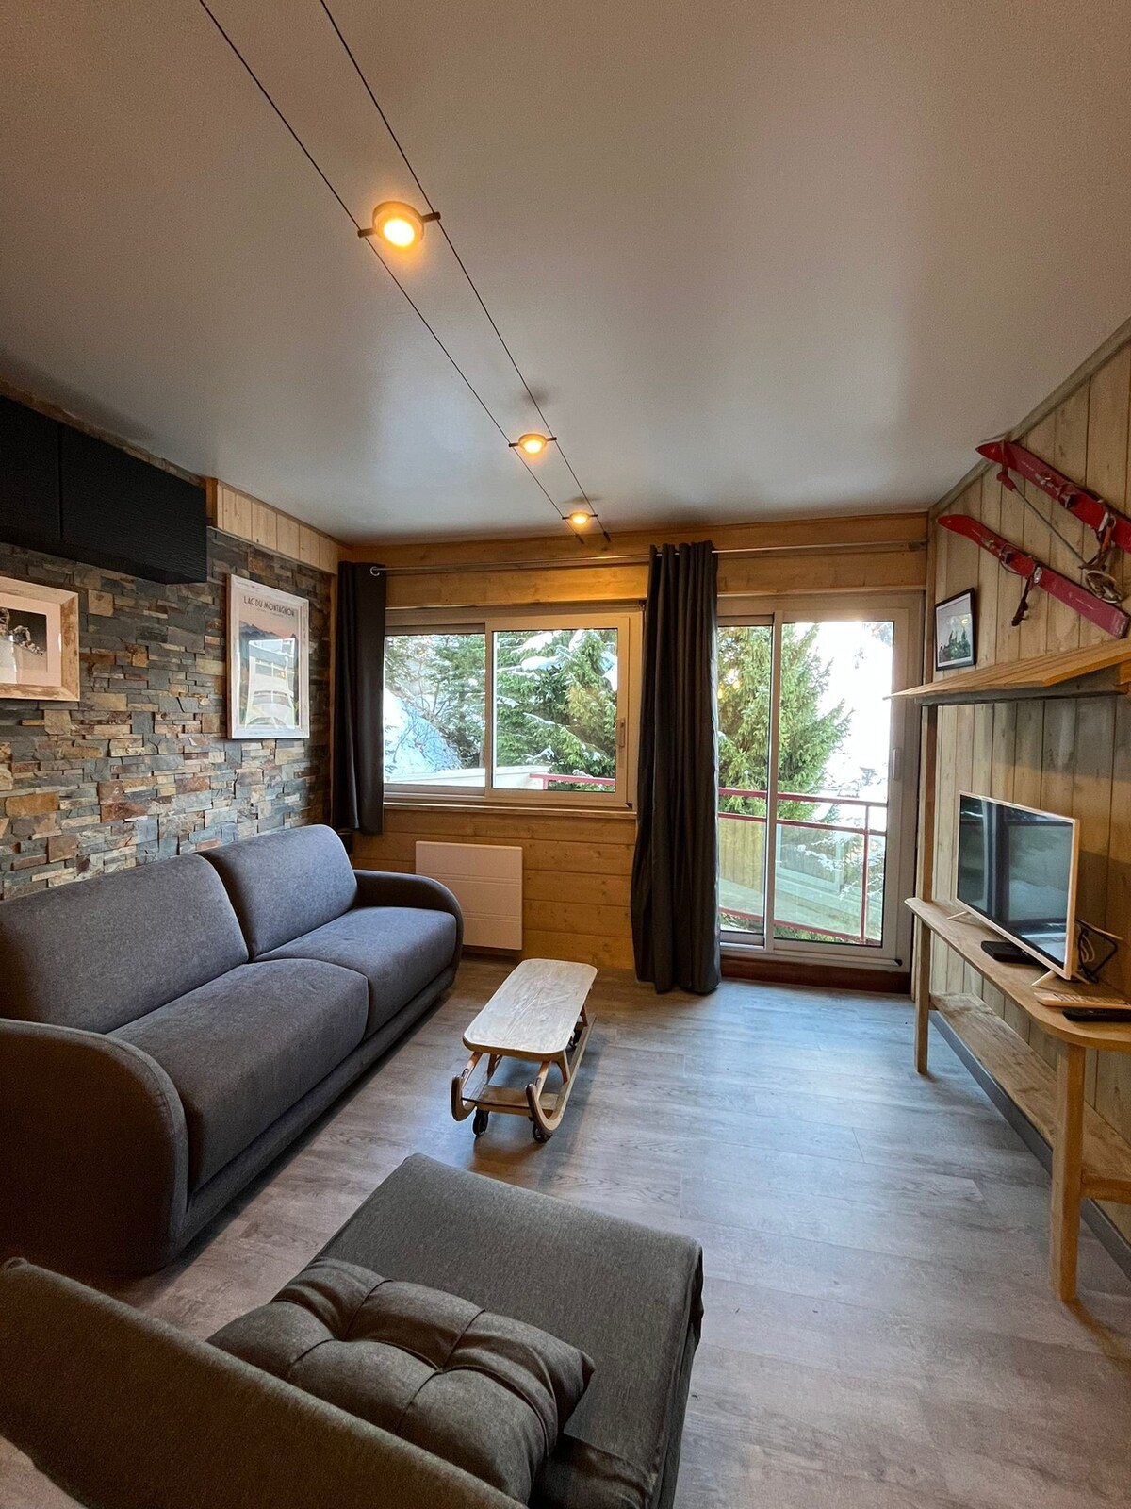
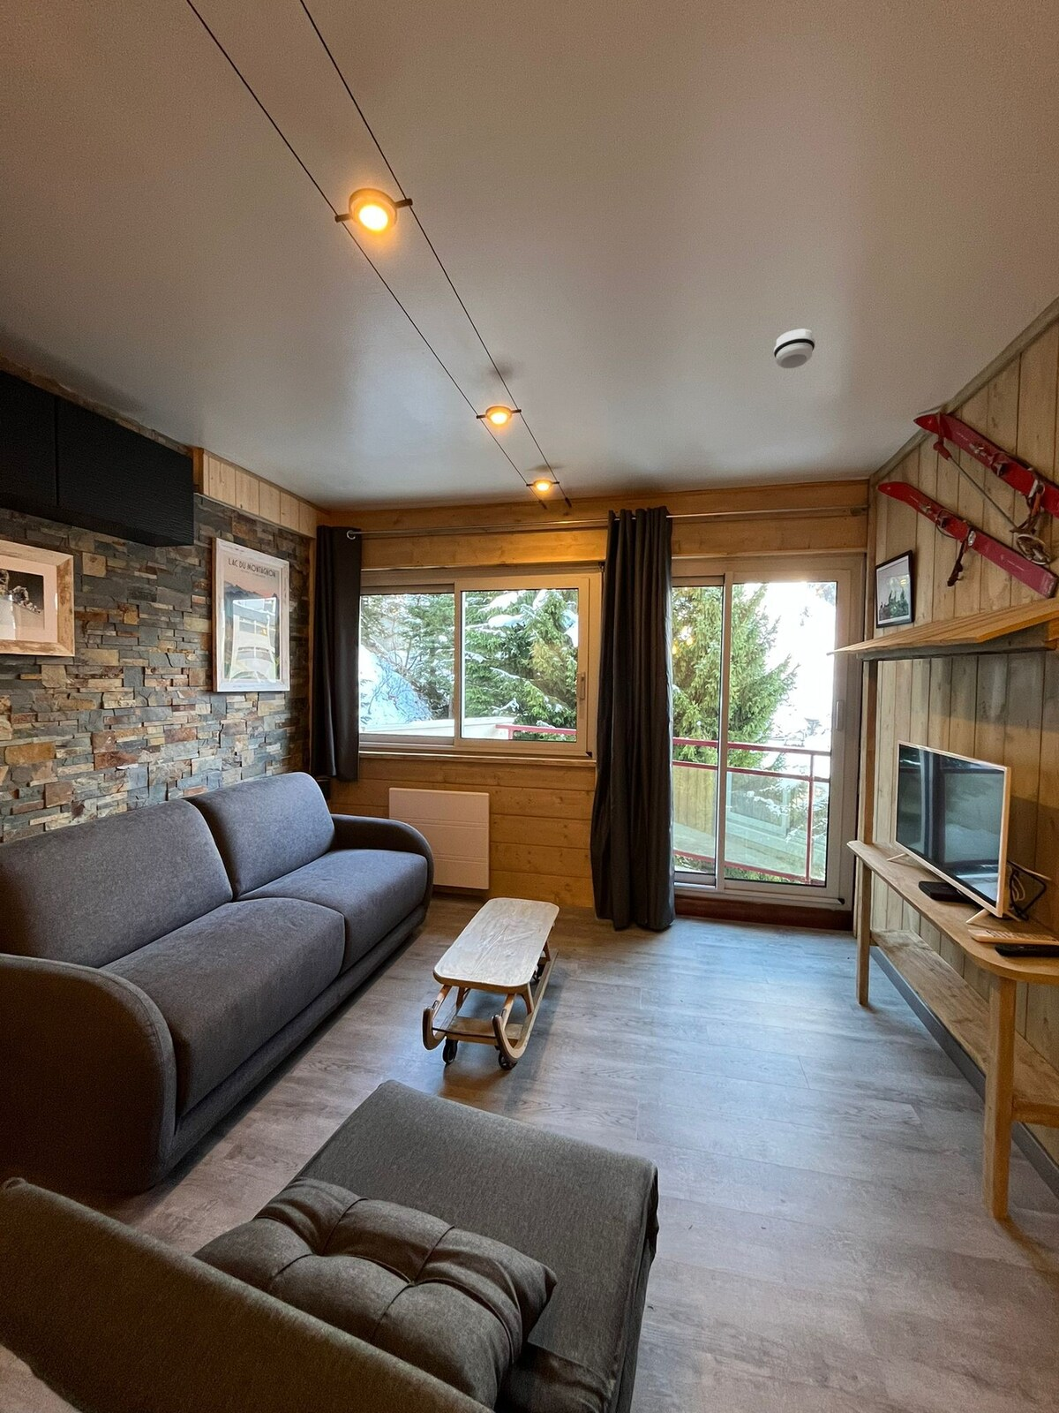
+ smoke detector [773,328,816,369]
